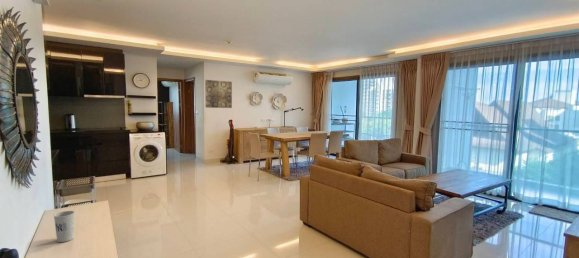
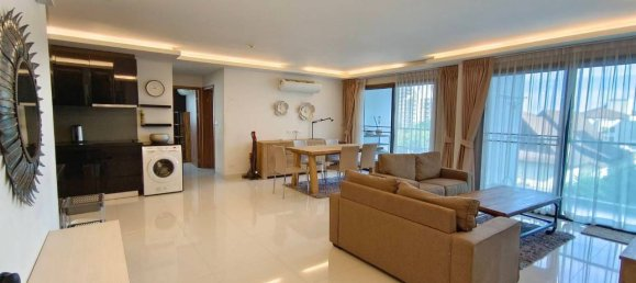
- cup [53,210,75,243]
- wall art [204,79,233,109]
